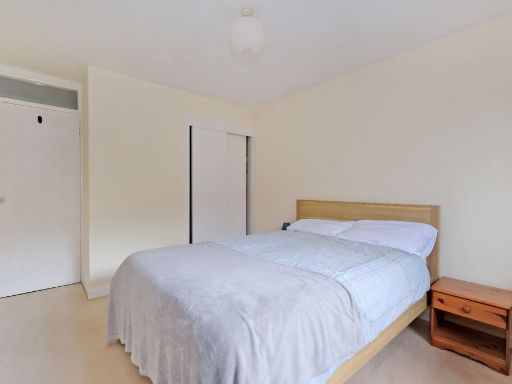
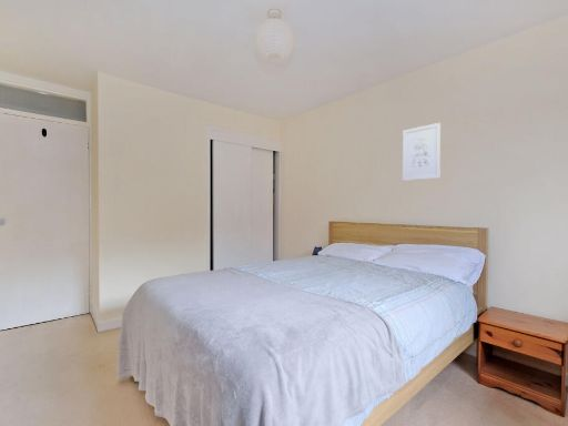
+ wall art [402,122,442,182]
